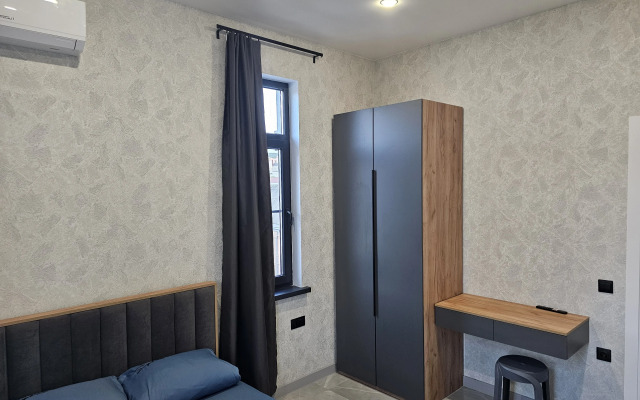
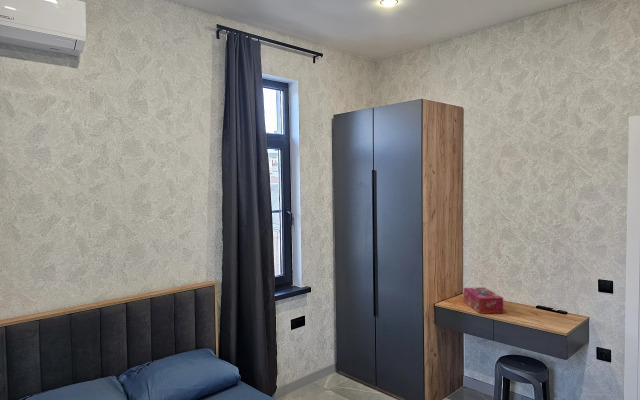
+ tissue box [463,287,504,315]
